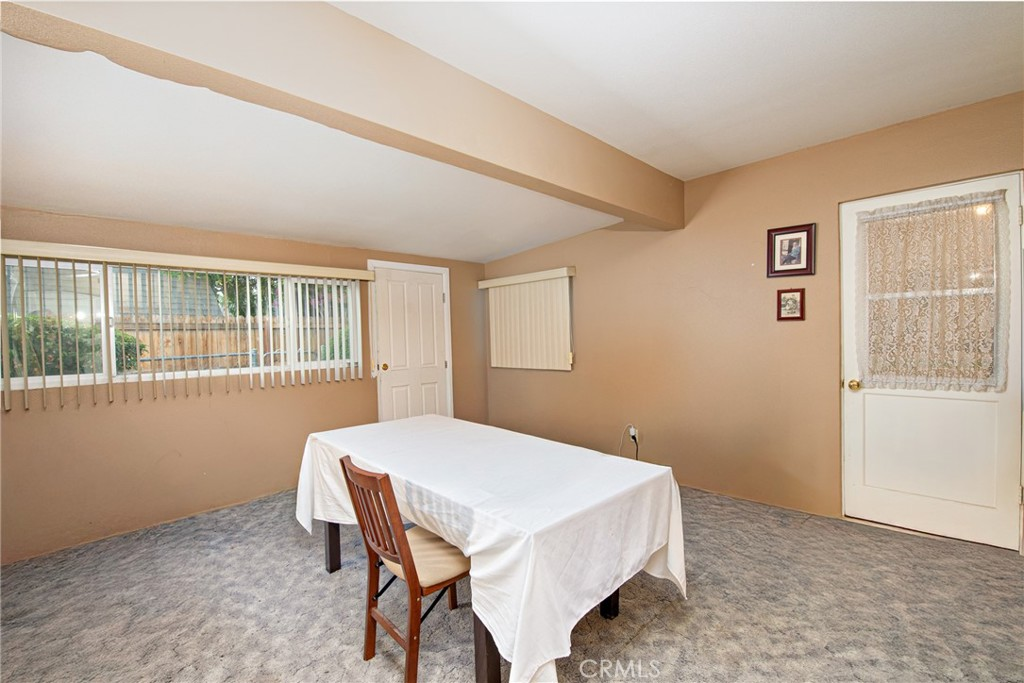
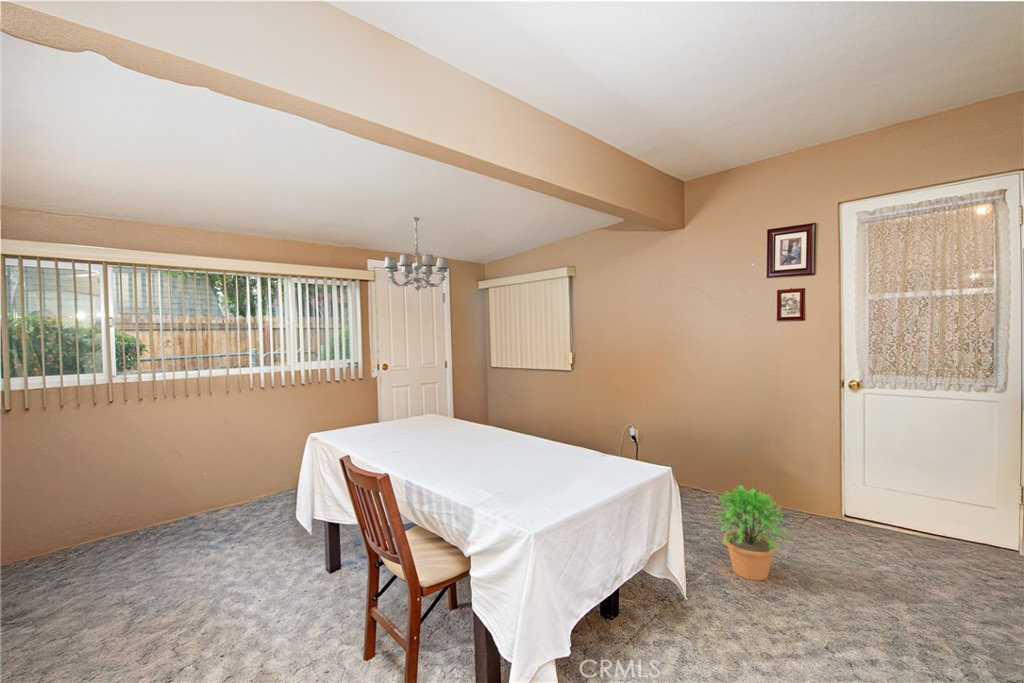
+ chandelier [383,216,450,293]
+ potted plant [714,484,791,582]
